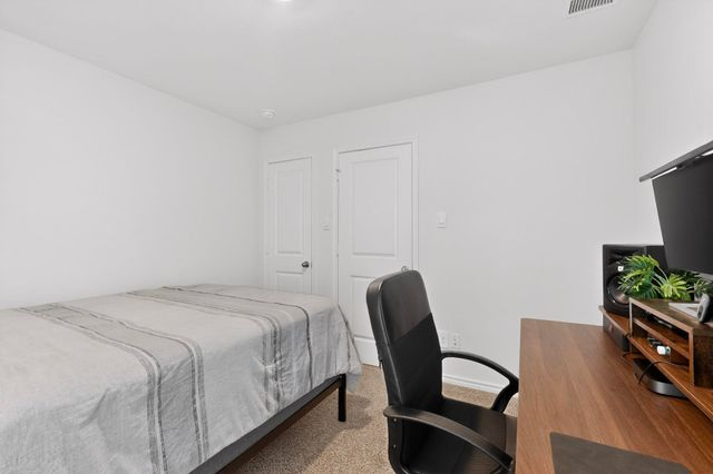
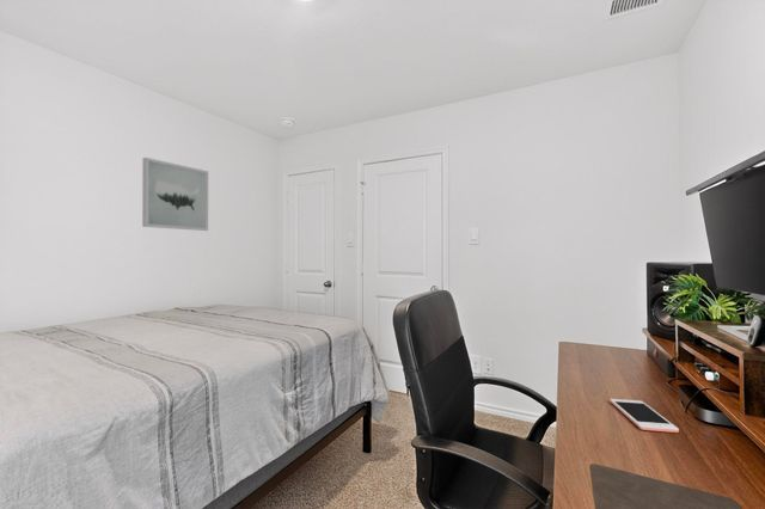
+ wall art [141,157,209,232]
+ cell phone [610,398,680,434]
